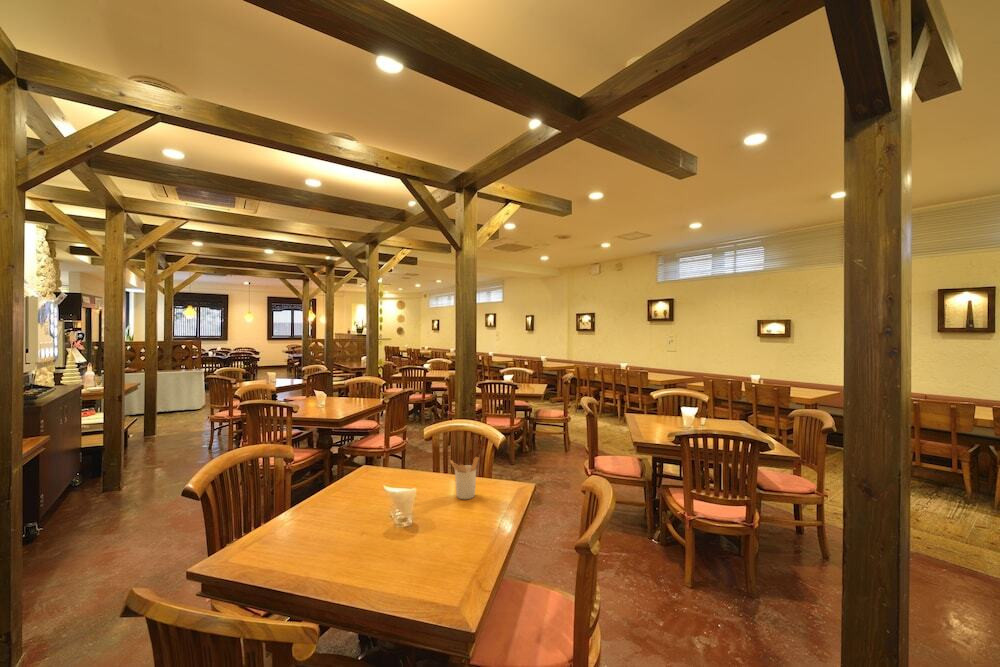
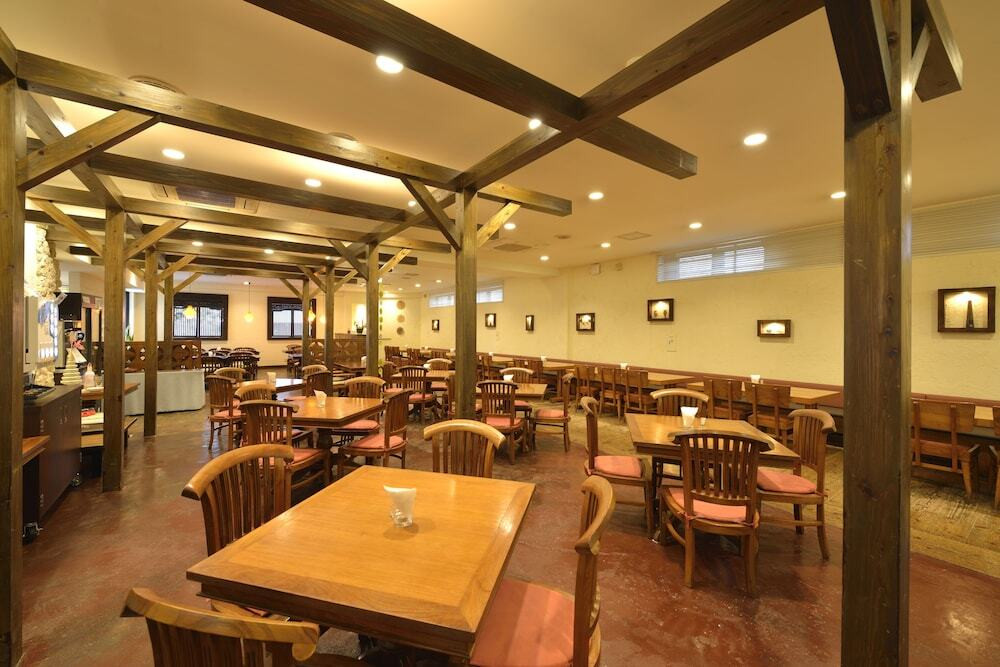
- utensil holder [449,456,480,500]
